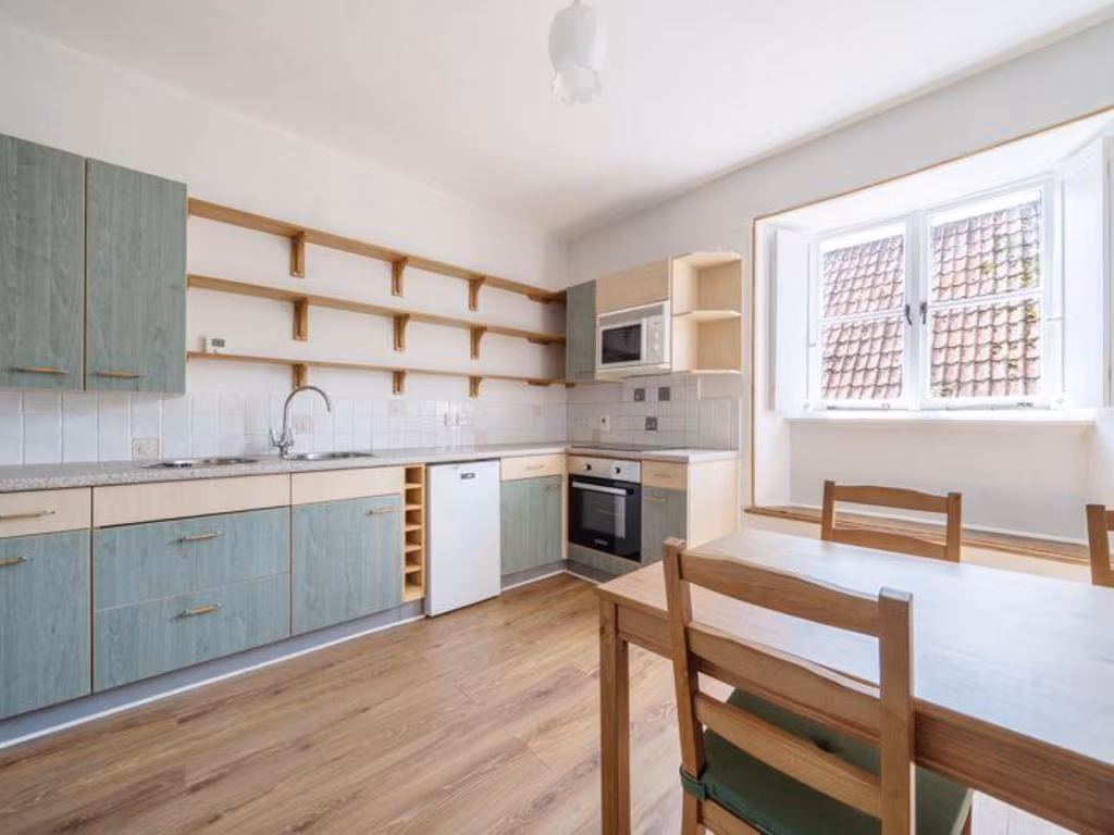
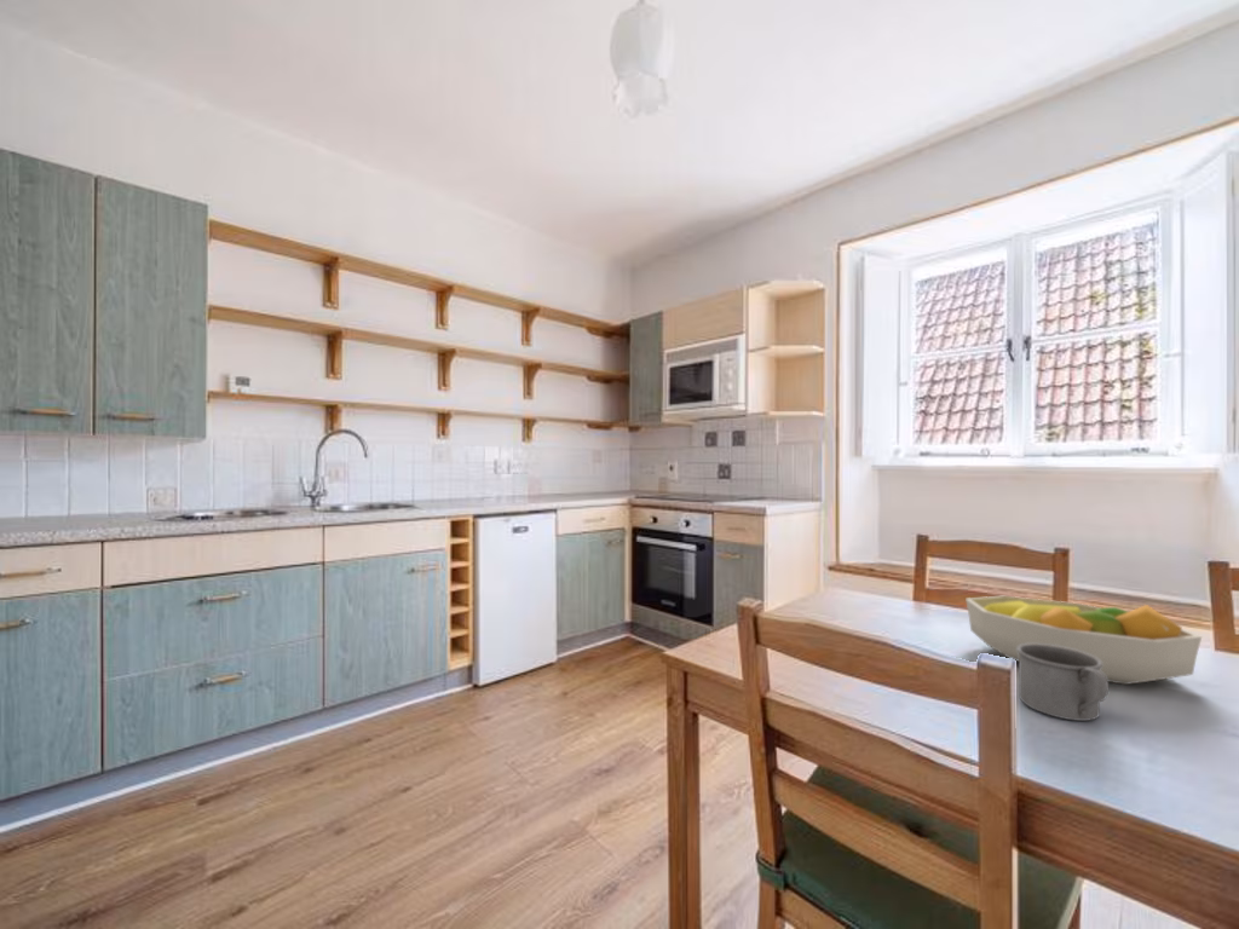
+ fruit bowl [964,595,1203,686]
+ mug [1018,644,1110,722]
